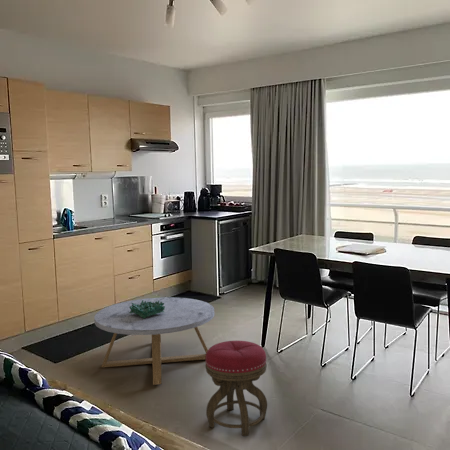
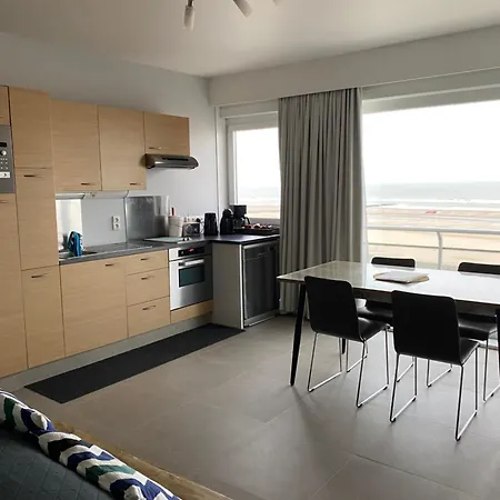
- decorative bowl [129,300,165,319]
- stool [205,340,268,437]
- coffee table [93,296,215,386]
